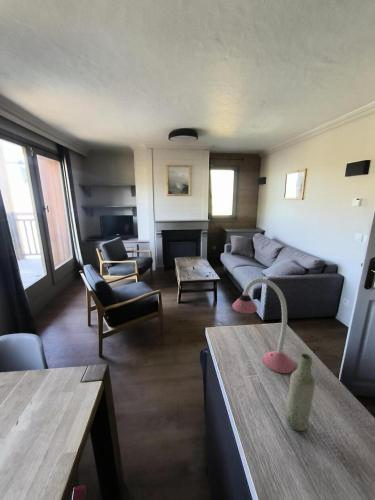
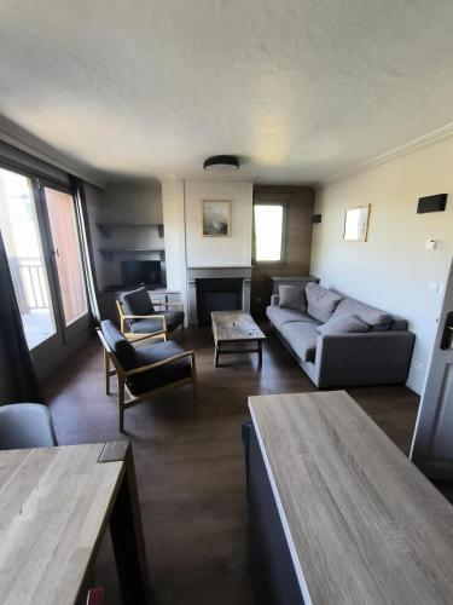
- bottle [285,353,316,432]
- desk lamp [231,277,296,374]
